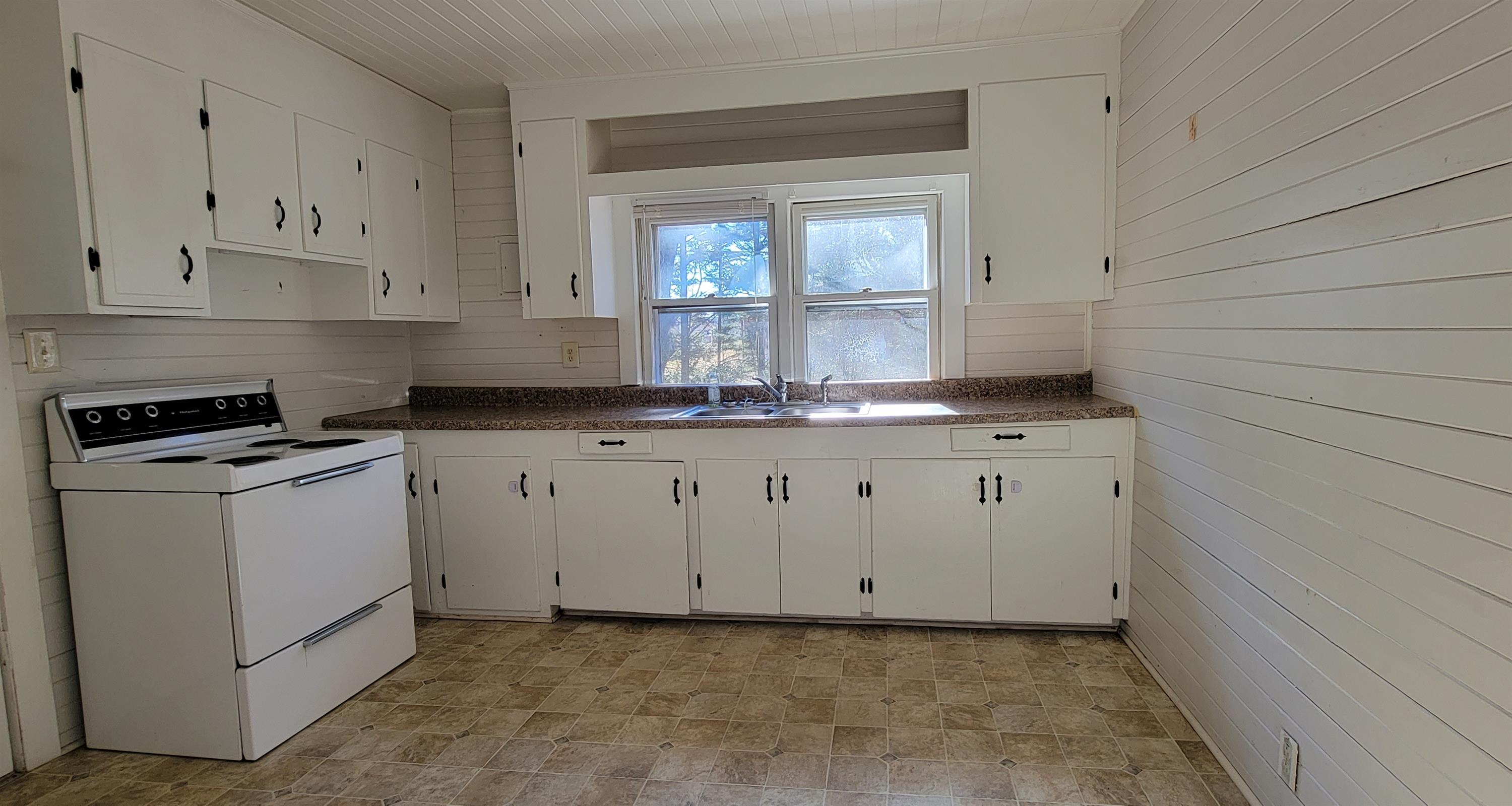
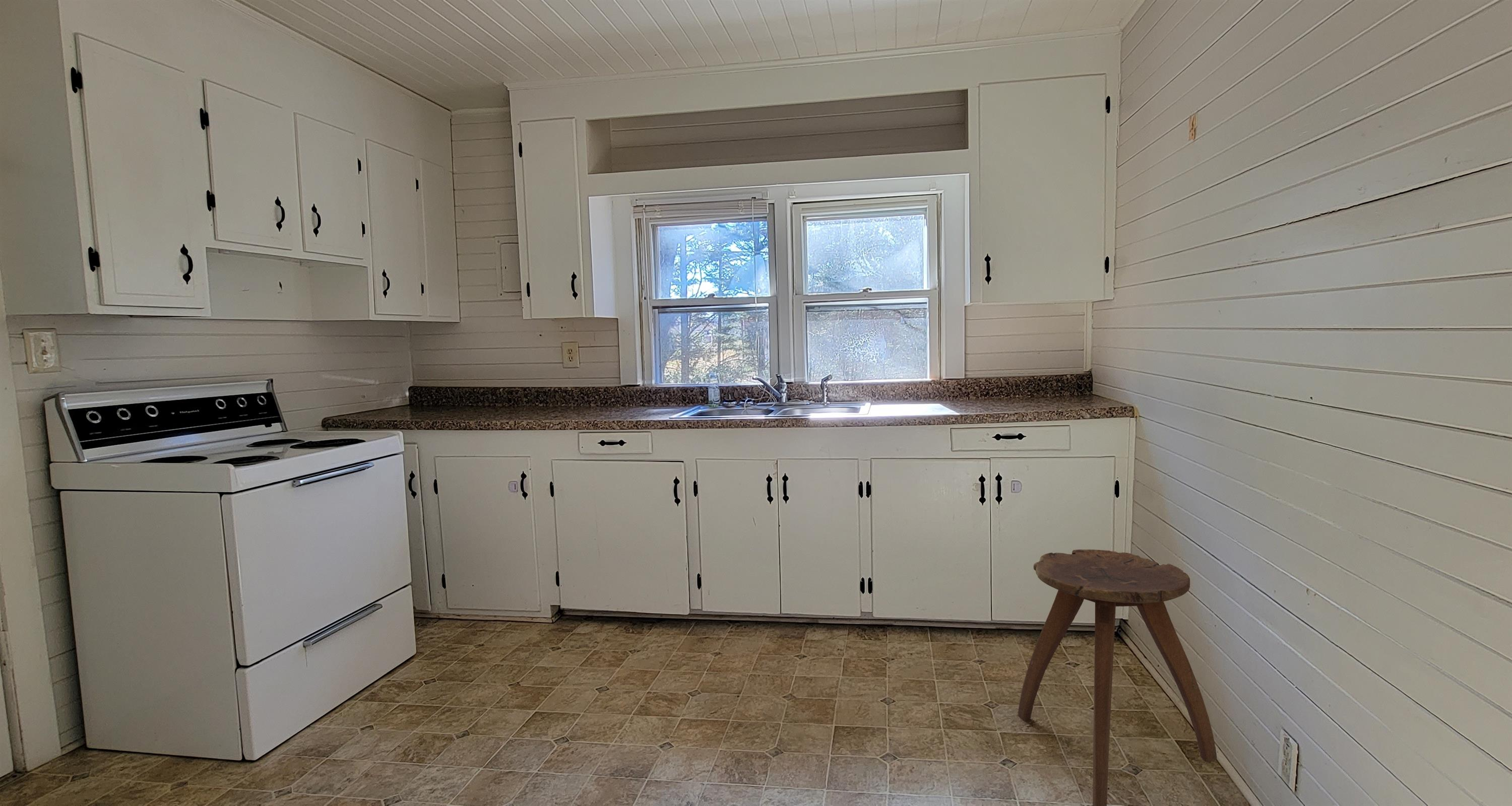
+ stool [1018,549,1218,806]
